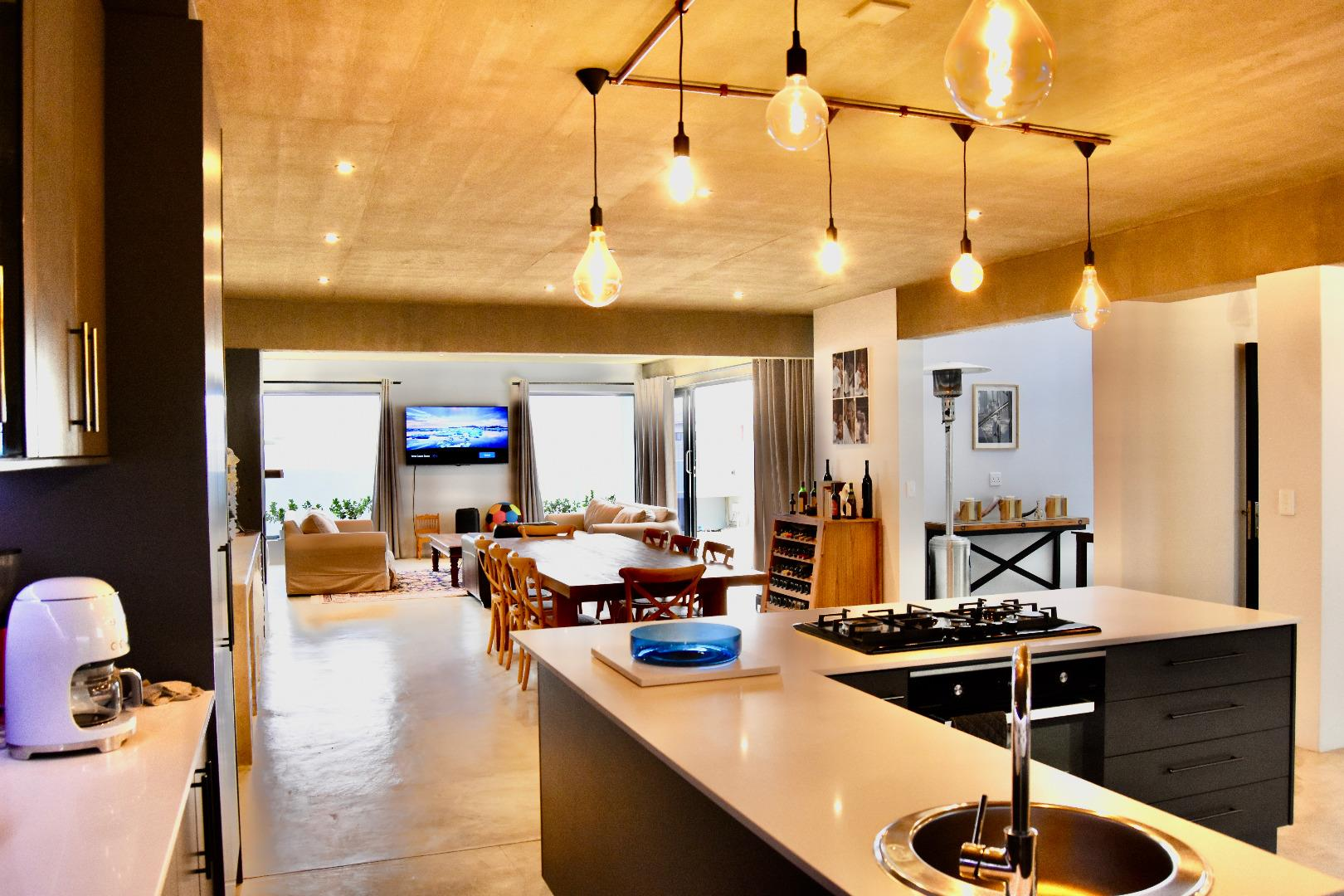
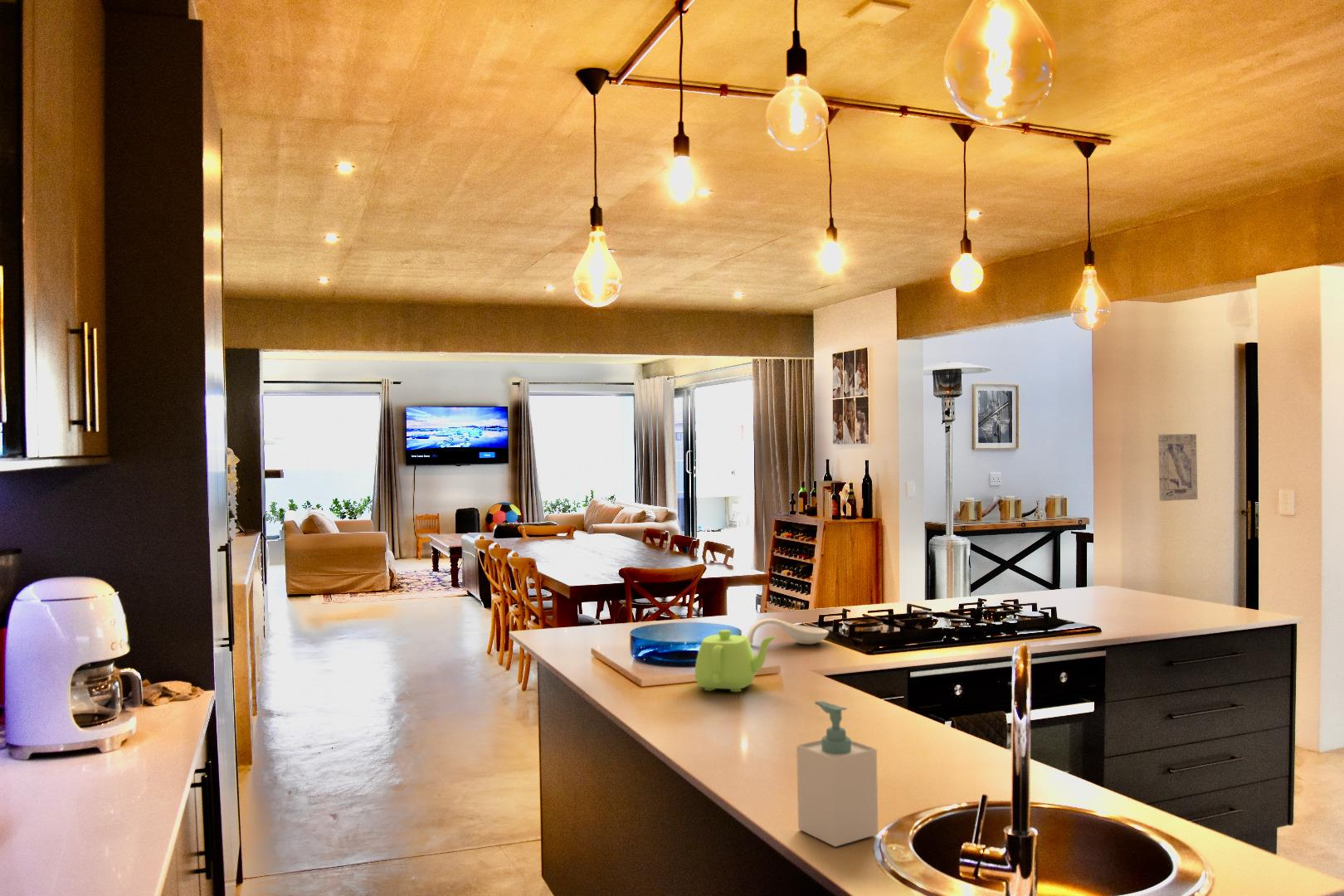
+ soap bottle [796,700,879,847]
+ spoon rest [747,617,830,645]
+ teapot [694,629,778,693]
+ wall art [1157,433,1199,502]
